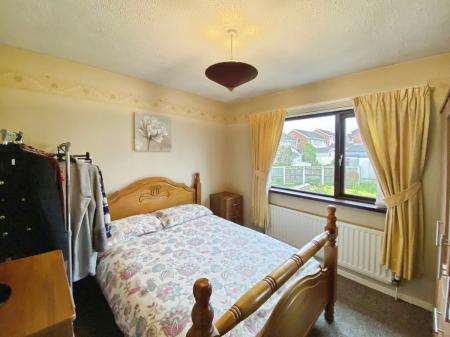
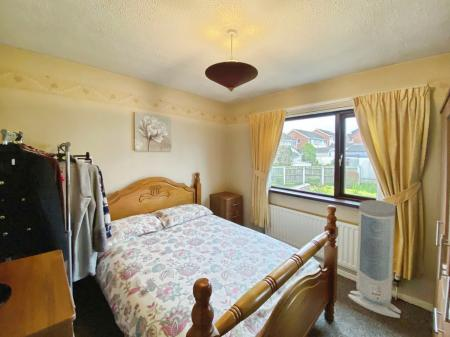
+ air purifier [347,199,402,319]
